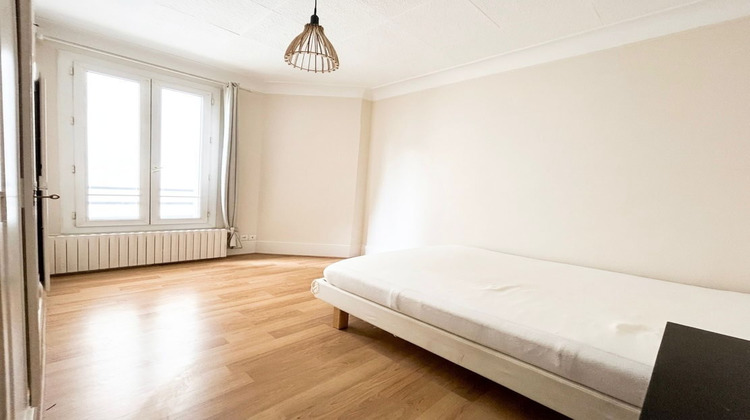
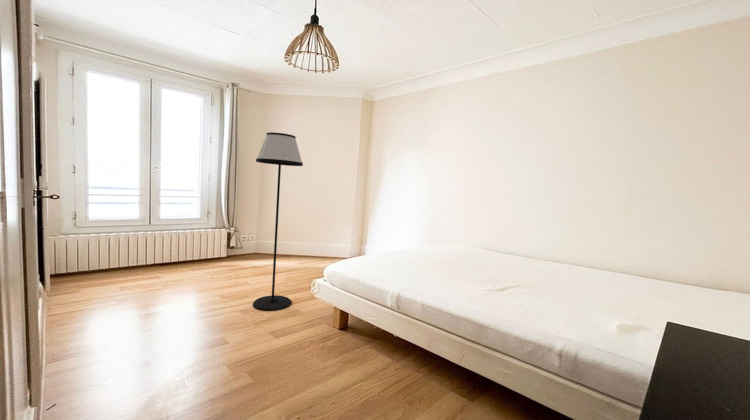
+ floor lamp [252,131,304,312]
